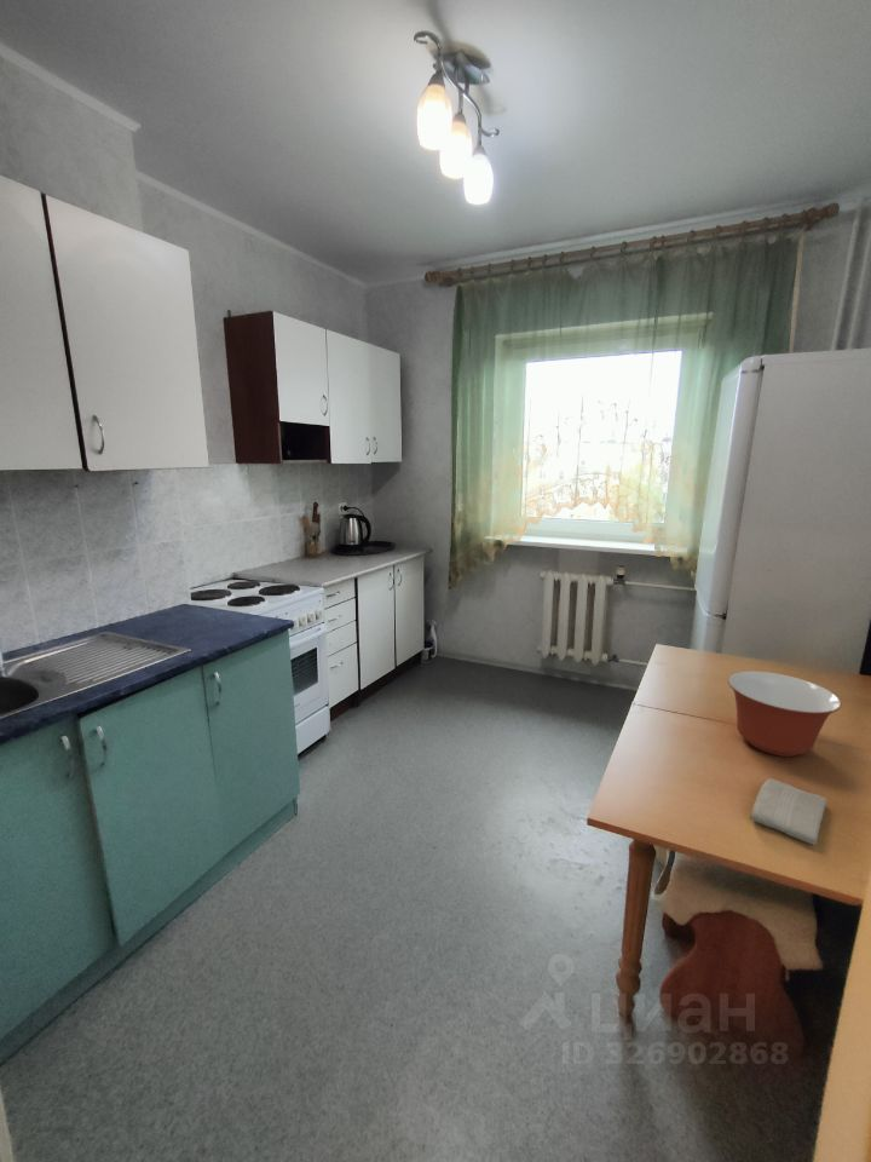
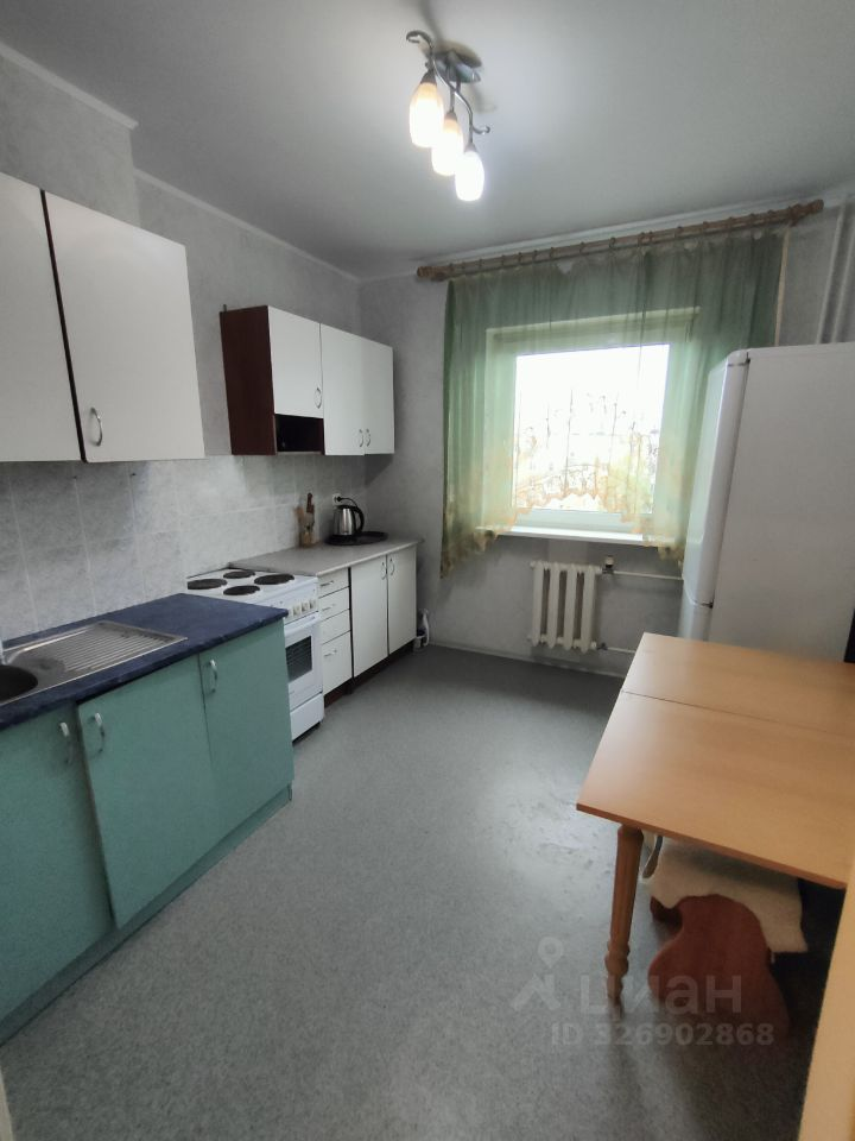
- mixing bowl [727,671,843,758]
- washcloth [750,777,827,846]
